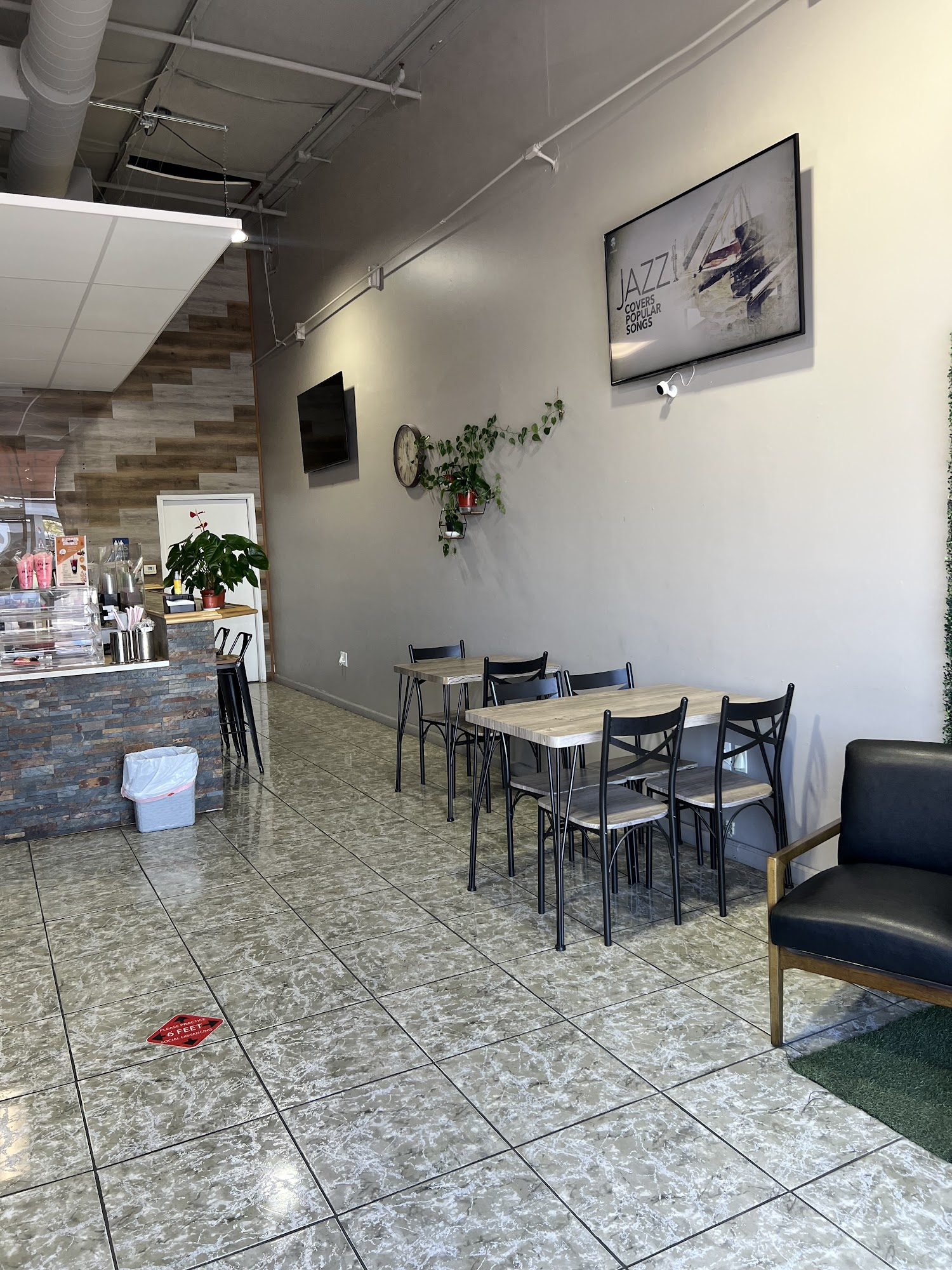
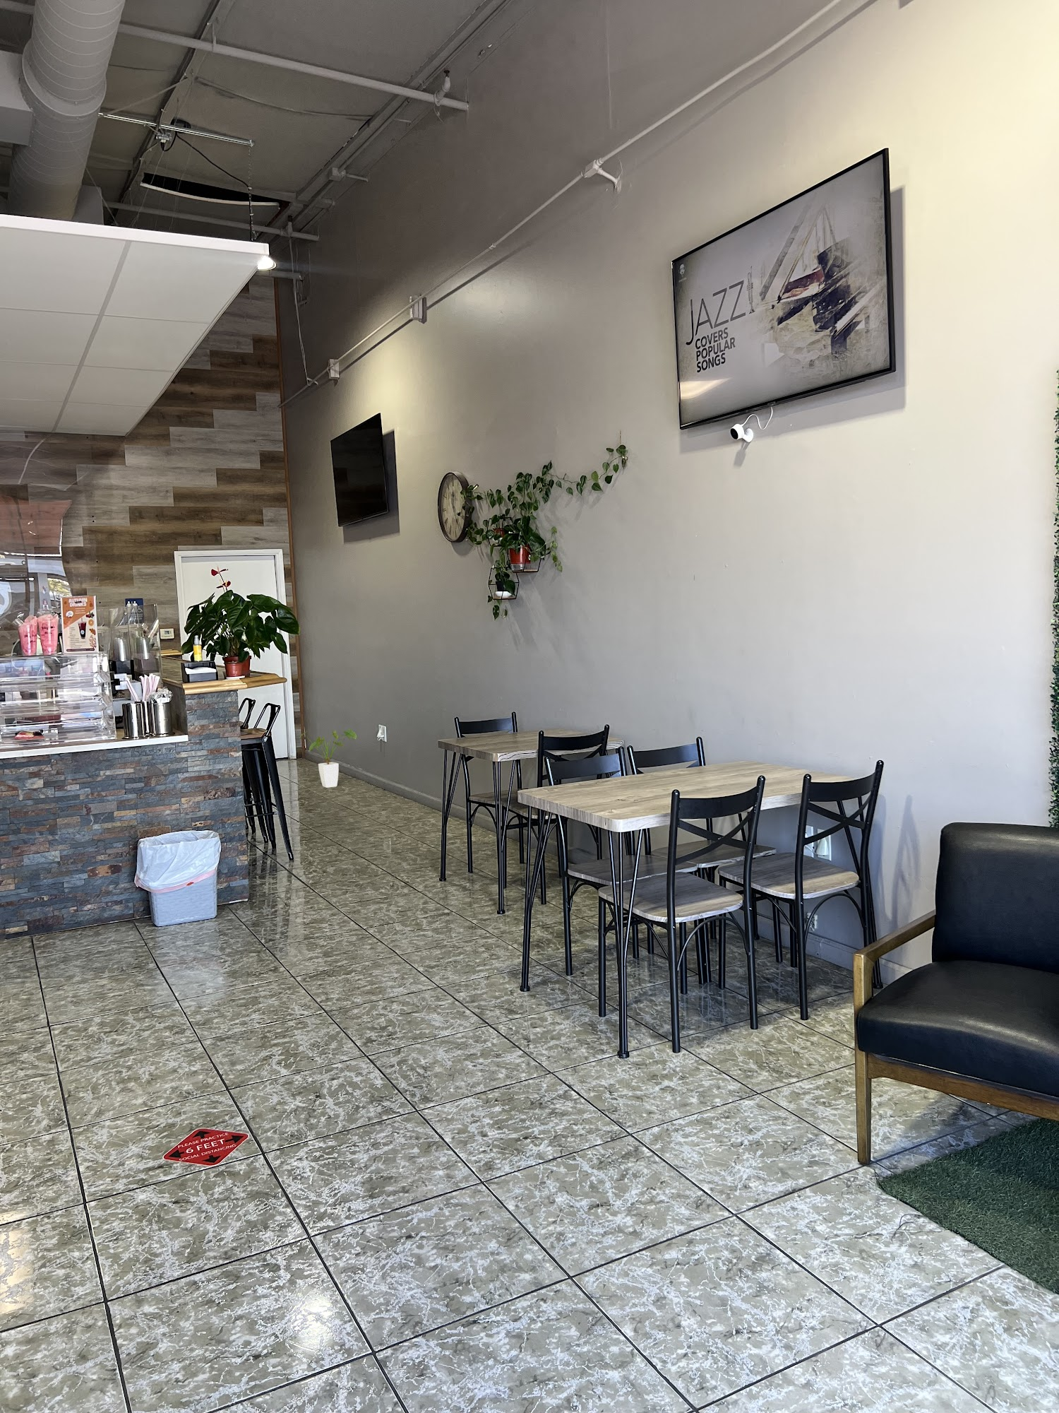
+ house plant [298,729,357,789]
